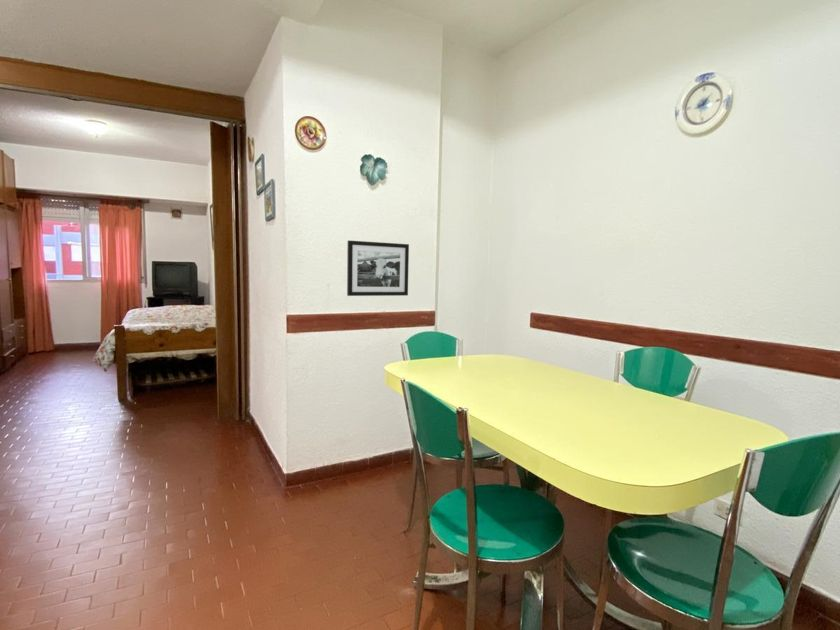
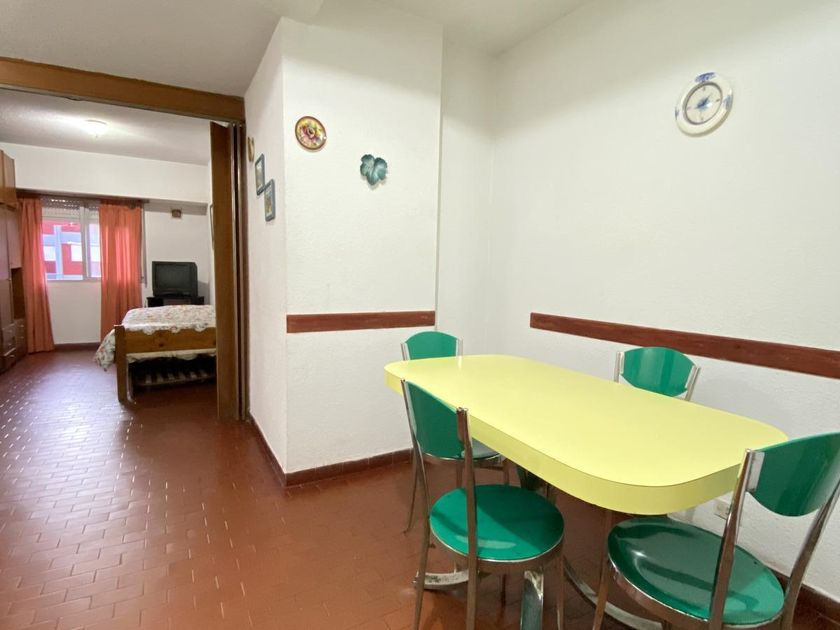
- picture frame [346,239,410,297]
